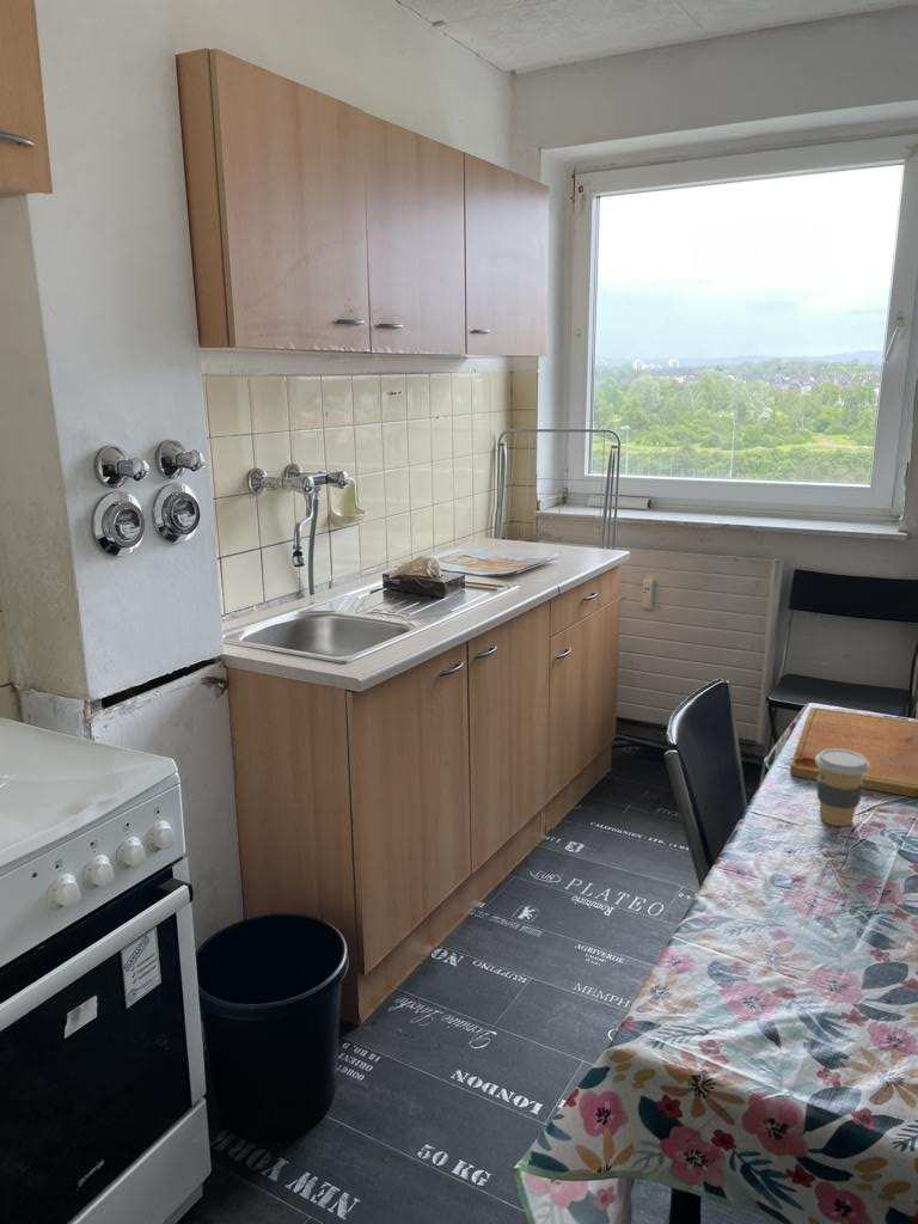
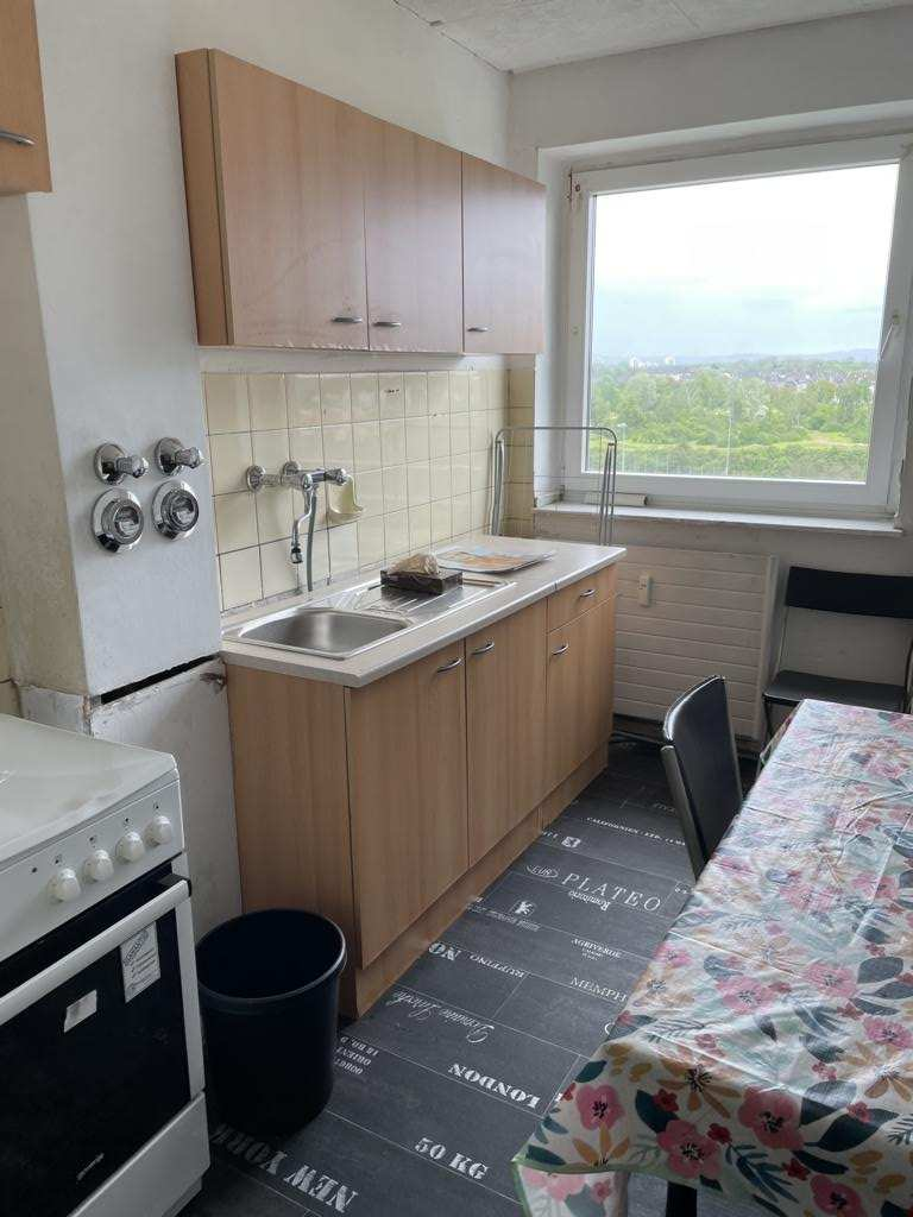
- coffee cup [815,749,870,827]
- cutting board [789,706,918,798]
